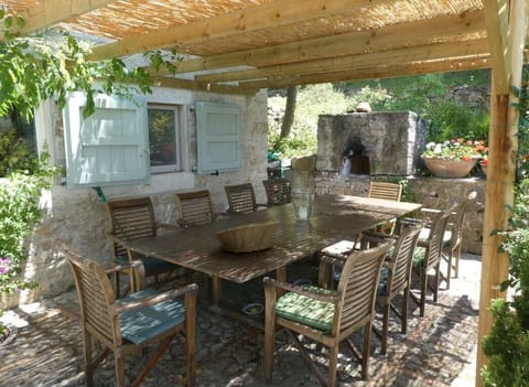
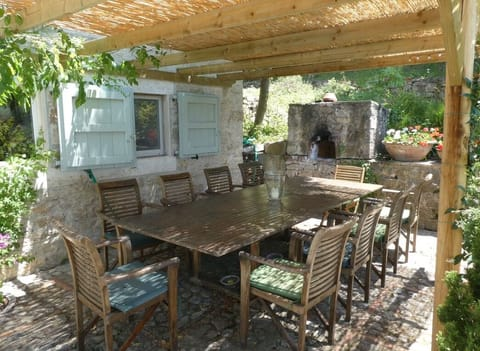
- fruit basket [213,219,282,254]
